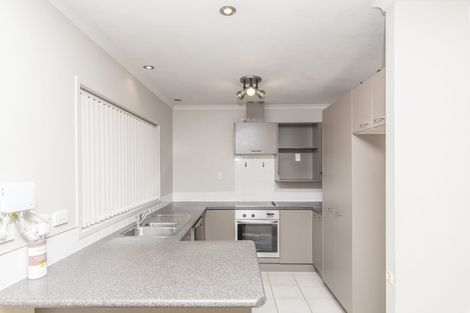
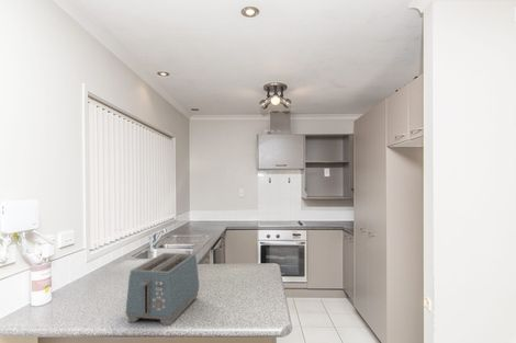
+ toaster [124,252,201,327]
